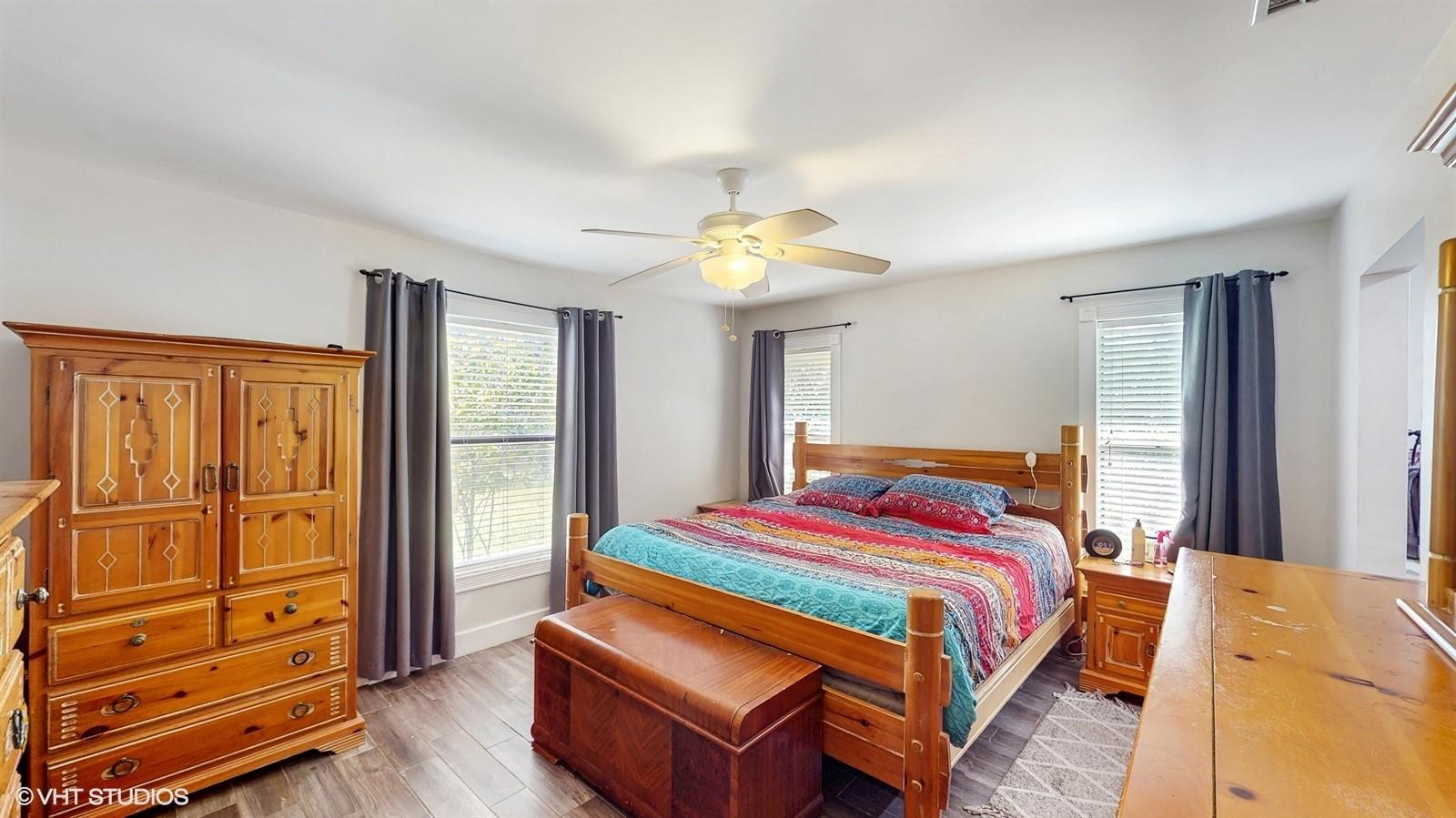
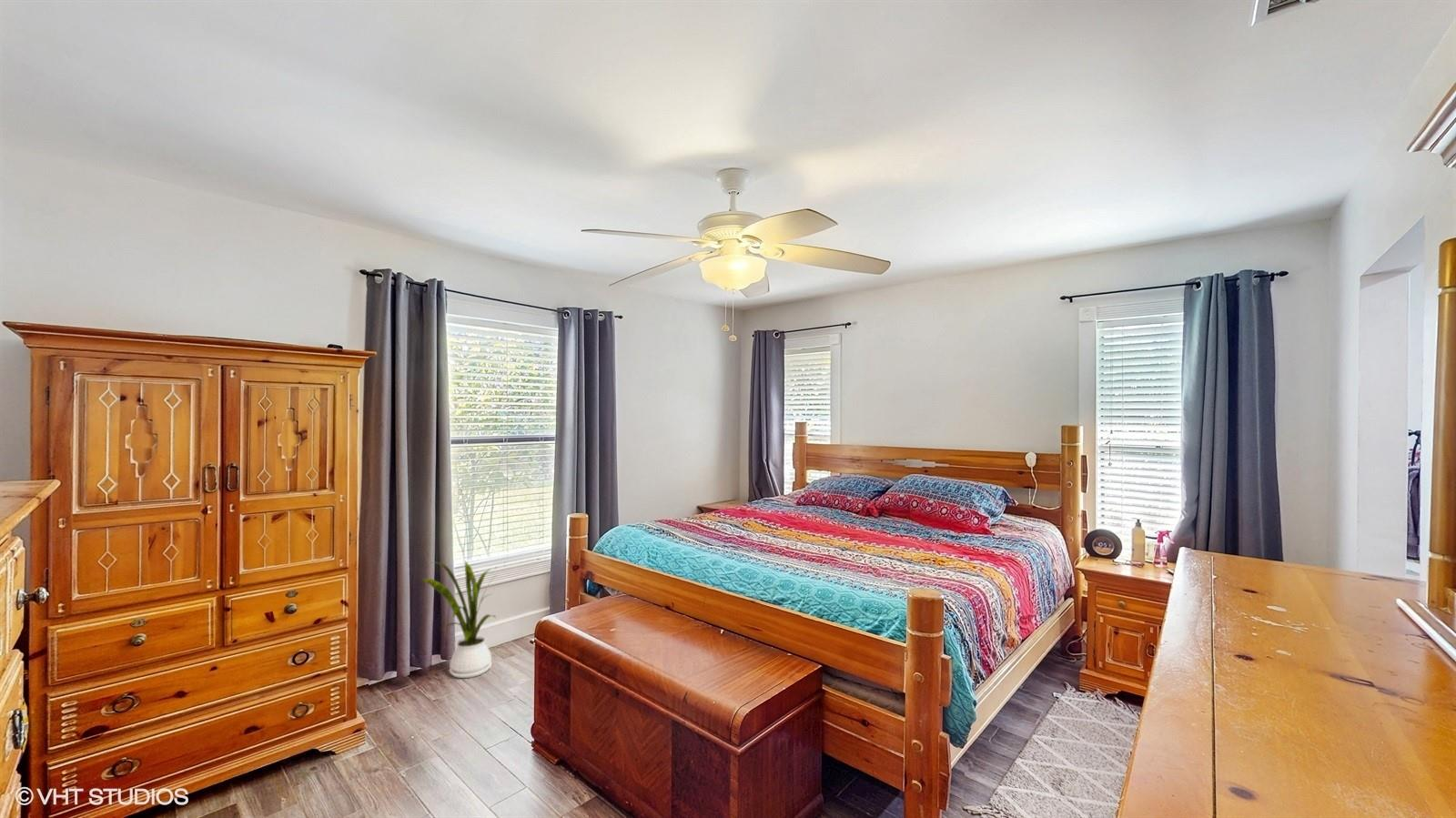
+ house plant [421,560,497,679]
